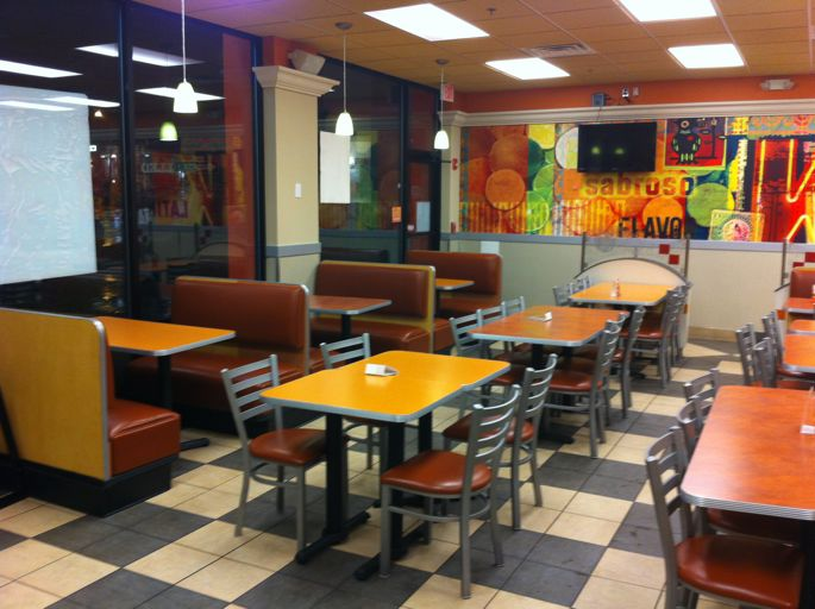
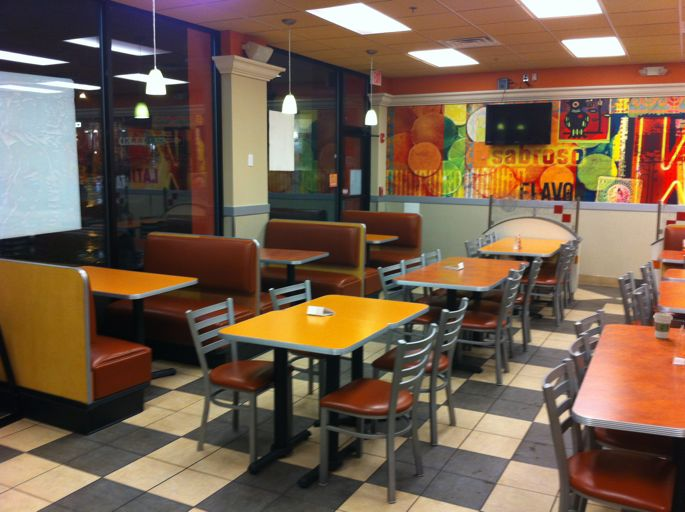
+ coffee cup [652,312,674,340]
